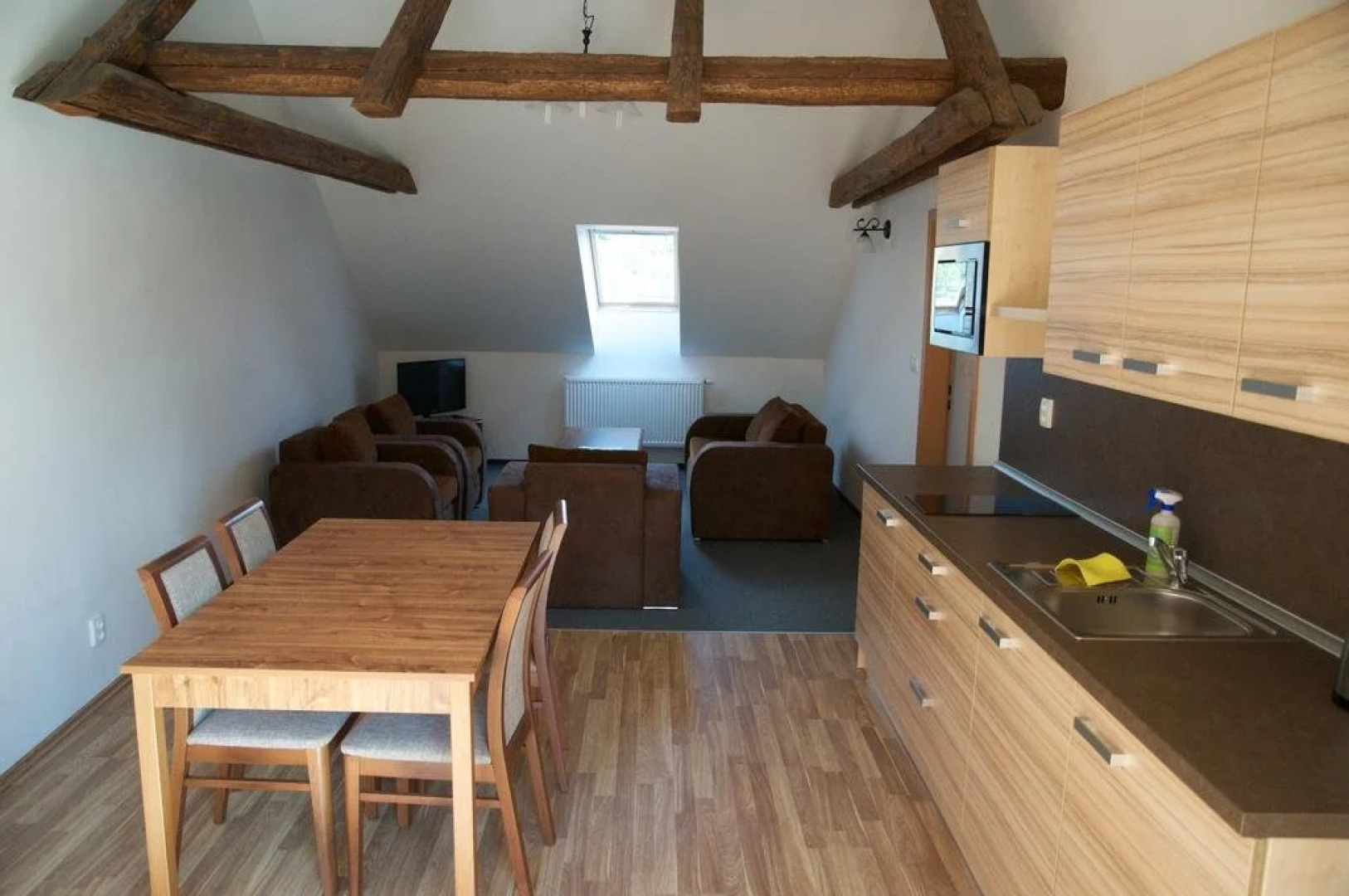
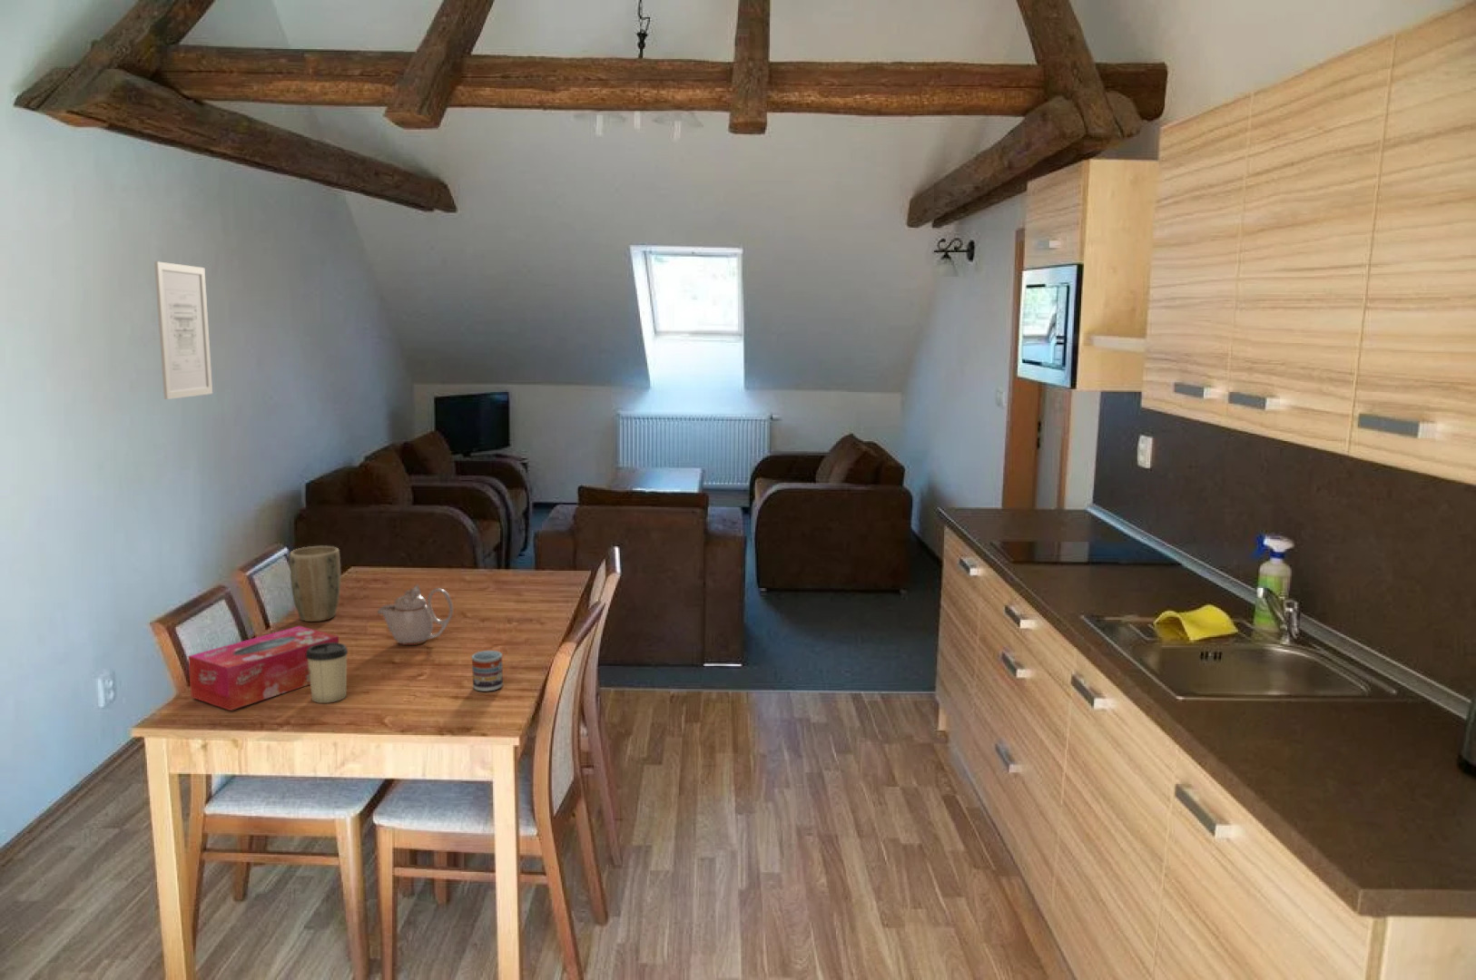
+ teapot [375,583,454,646]
+ cup [470,650,503,692]
+ tissue box [187,626,339,711]
+ cup [306,642,349,704]
+ plant pot [289,546,341,622]
+ wall art [153,260,213,400]
